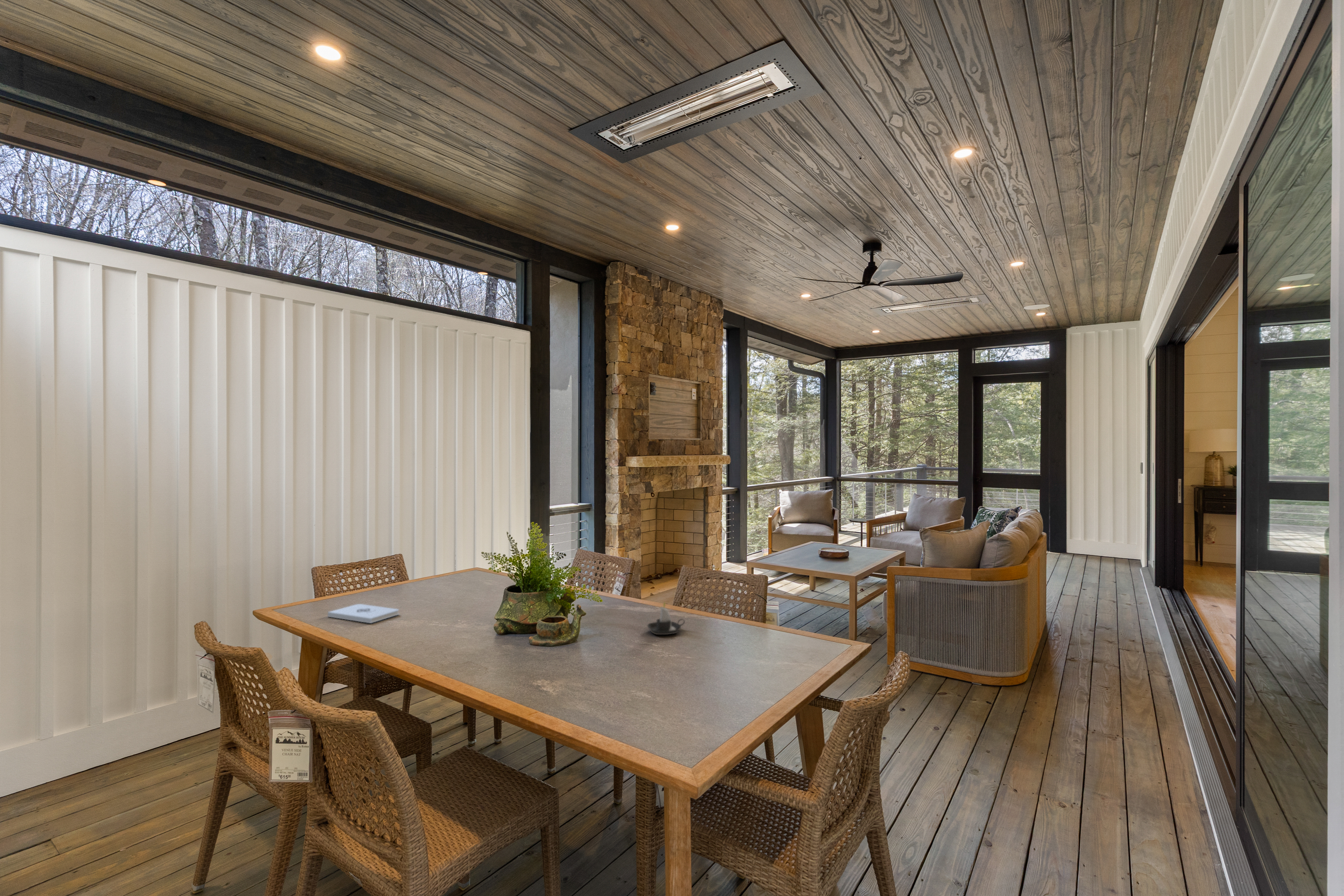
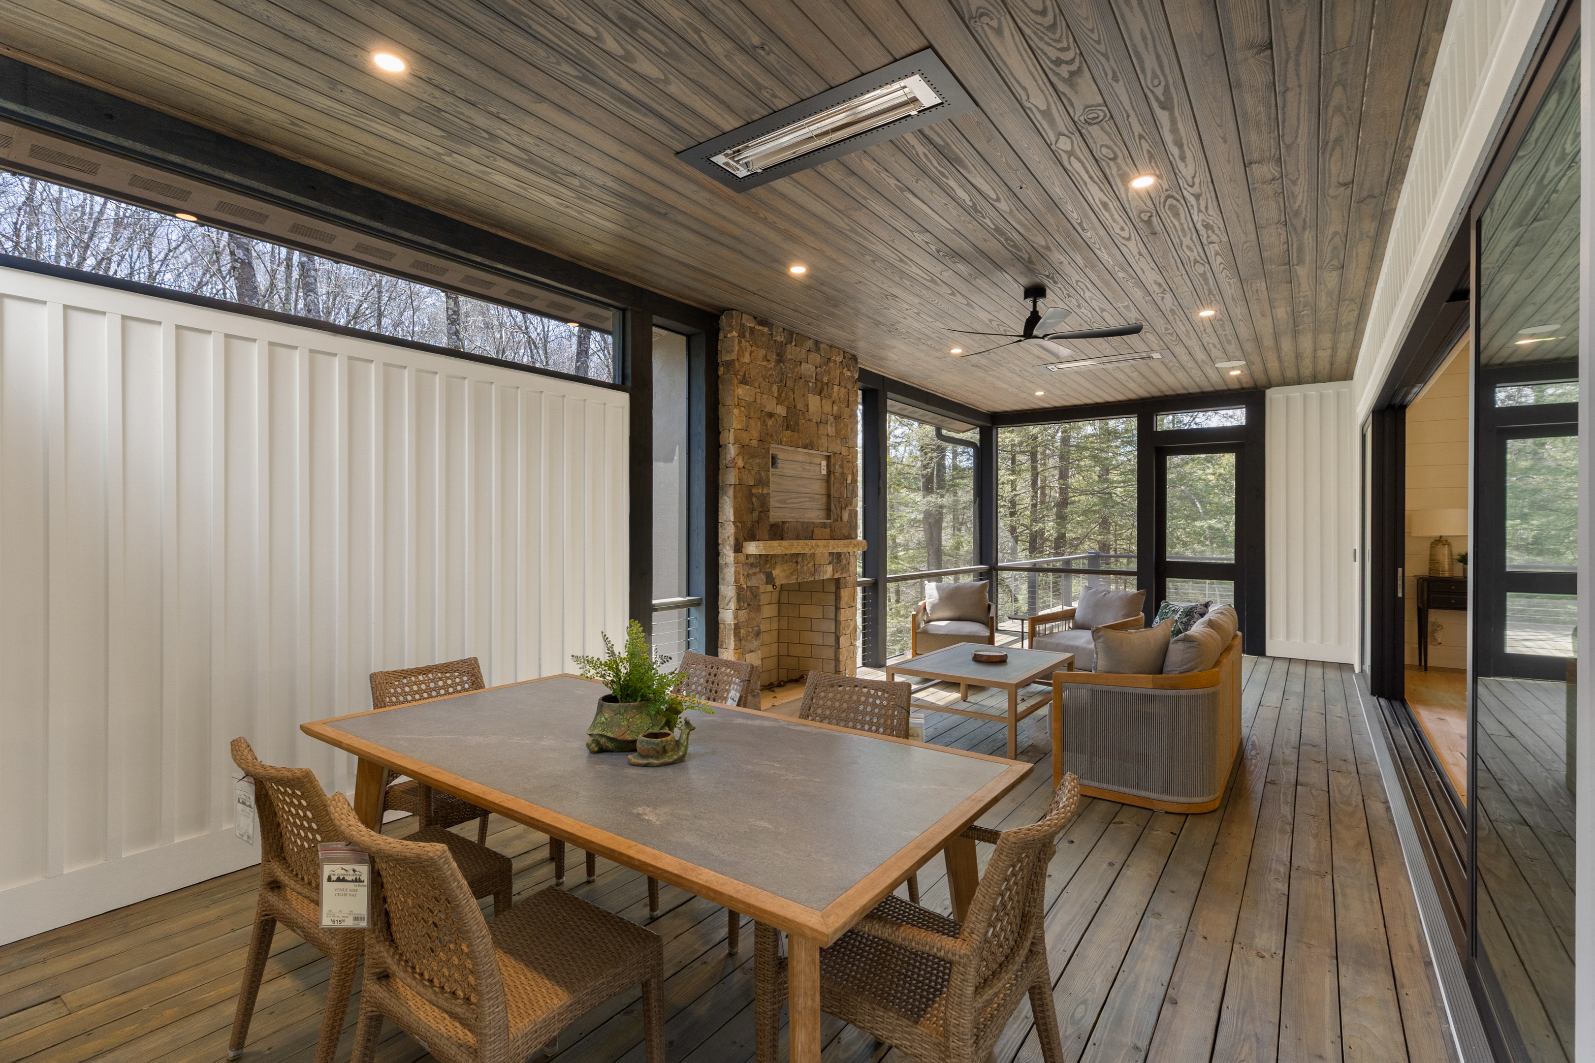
- notepad [327,604,399,624]
- candle [647,601,685,635]
